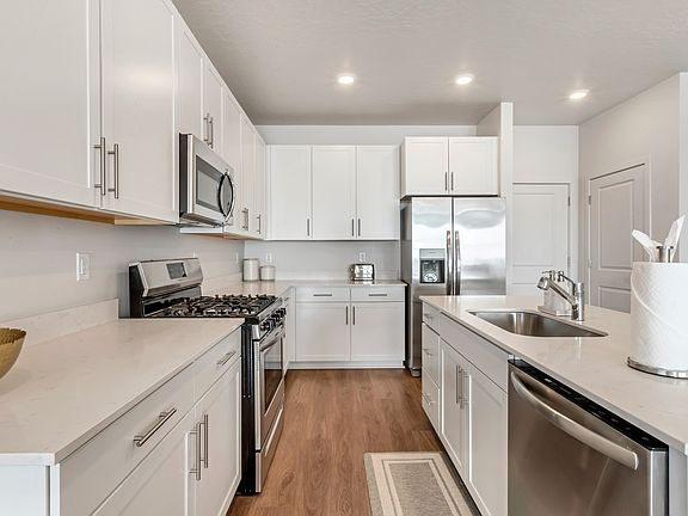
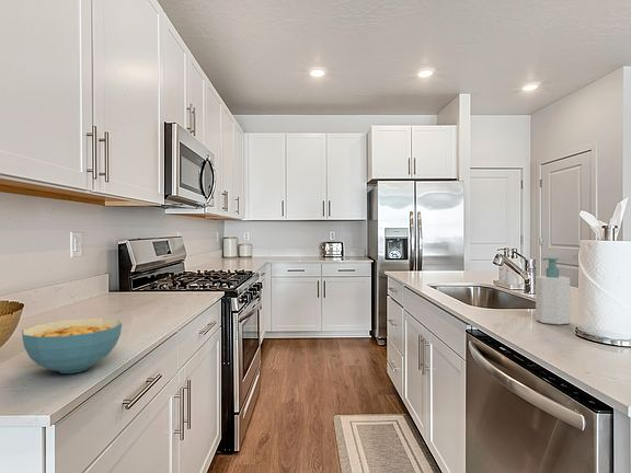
+ soap bottle [535,256,571,326]
+ cereal bowl [21,318,123,374]
